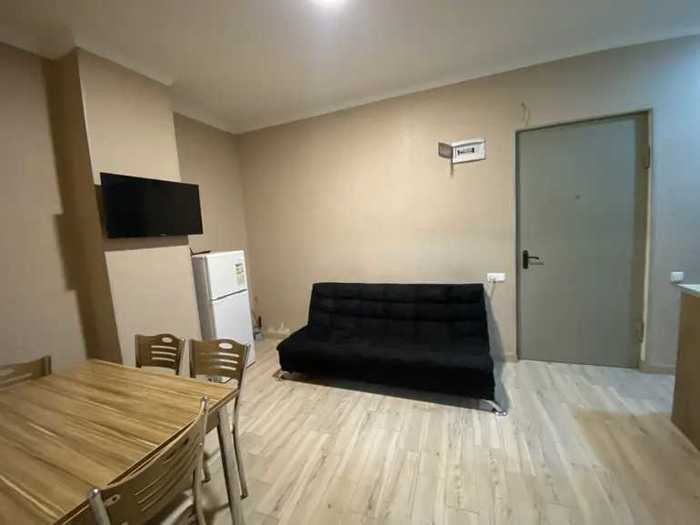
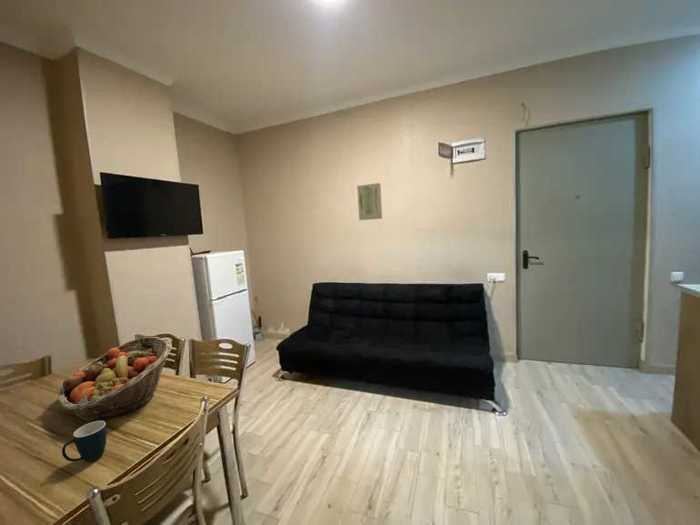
+ mug [61,420,107,463]
+ wall art [356,182,383,221]
+ fruit basket [57,336,173,423]
